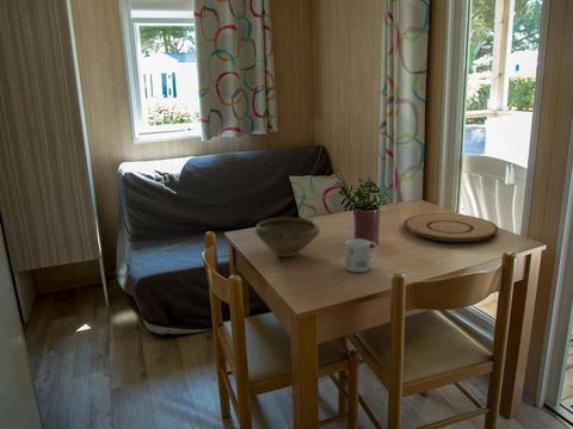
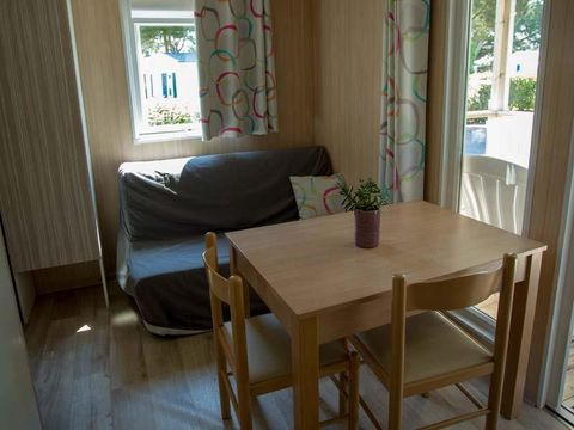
- mug [344,237,380,273]
- plate [403,212,499,243]
- bowl [254,216,321,259]
